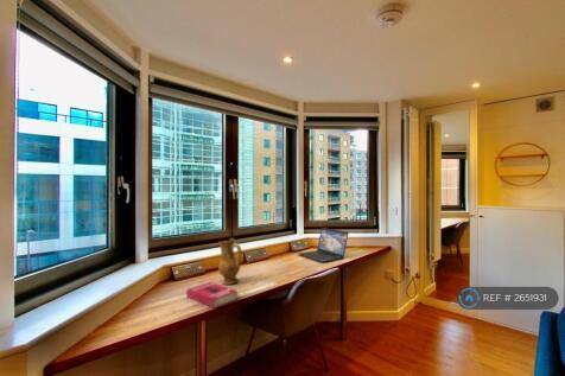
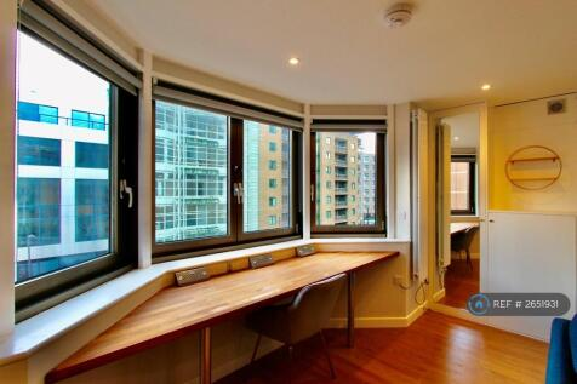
- ceramic jug [217,237,242,286]
- book [185,281,239,310]
- laptop [297,227,349,263]
